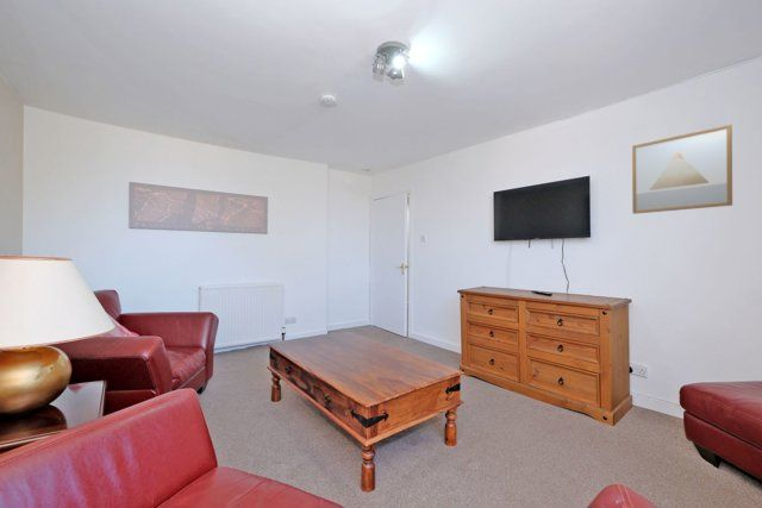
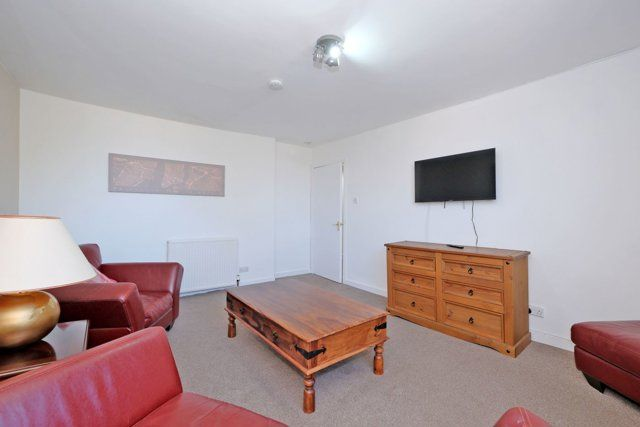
- wall art [631,124,733,215]
